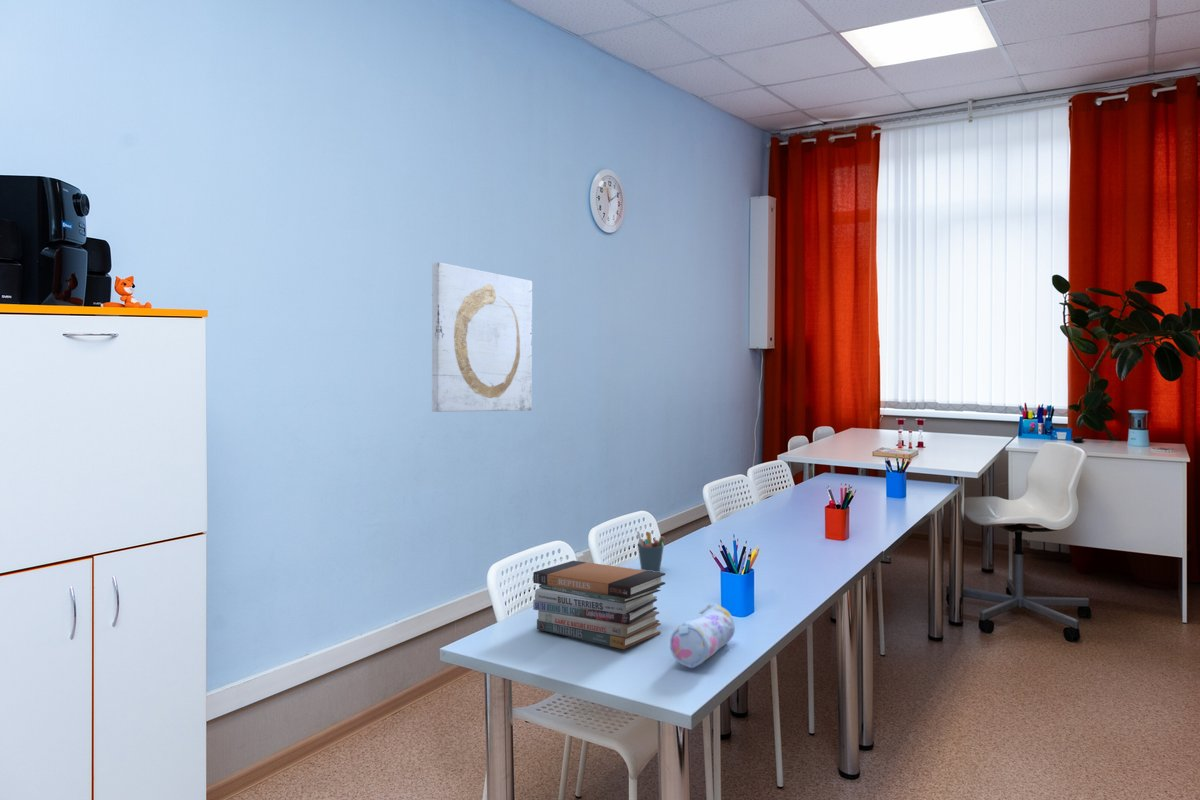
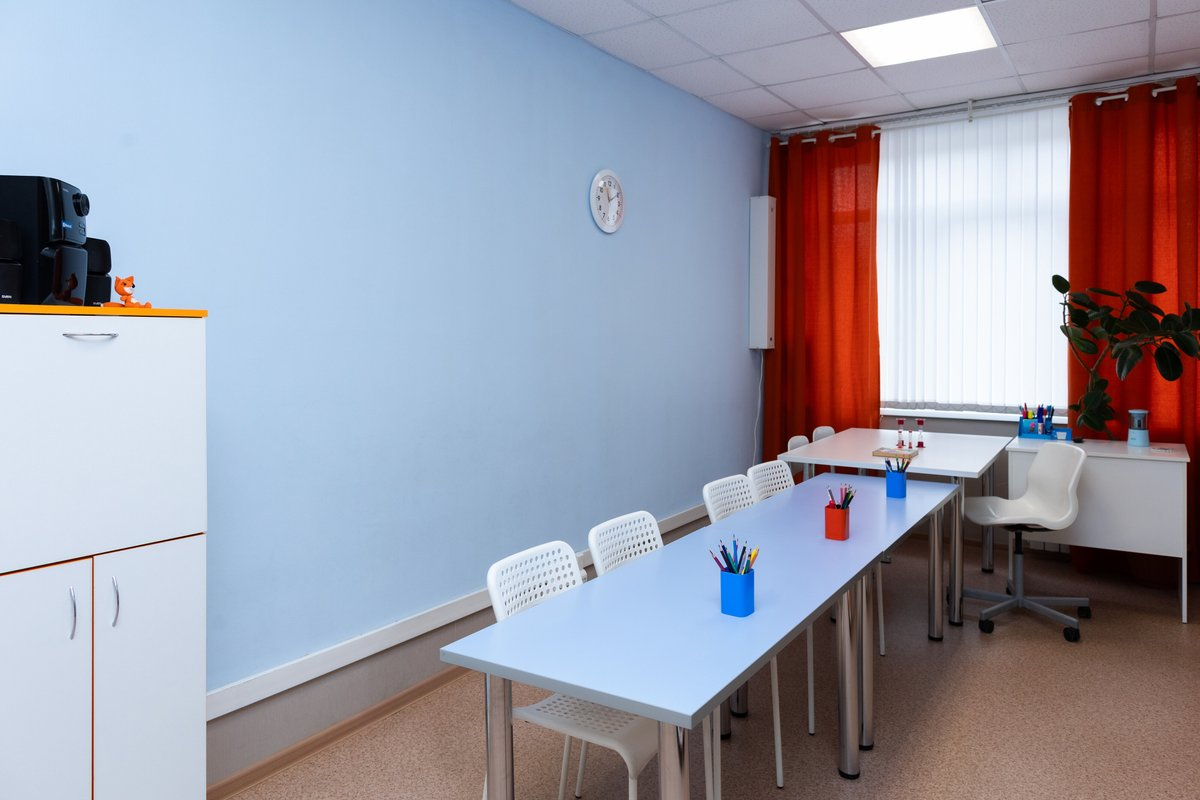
- wall art [431,261,533,413]
- pencil case [669,603,736,669]
- pen holder [636,530,665,573]
- book stack [532,560,666,650]
